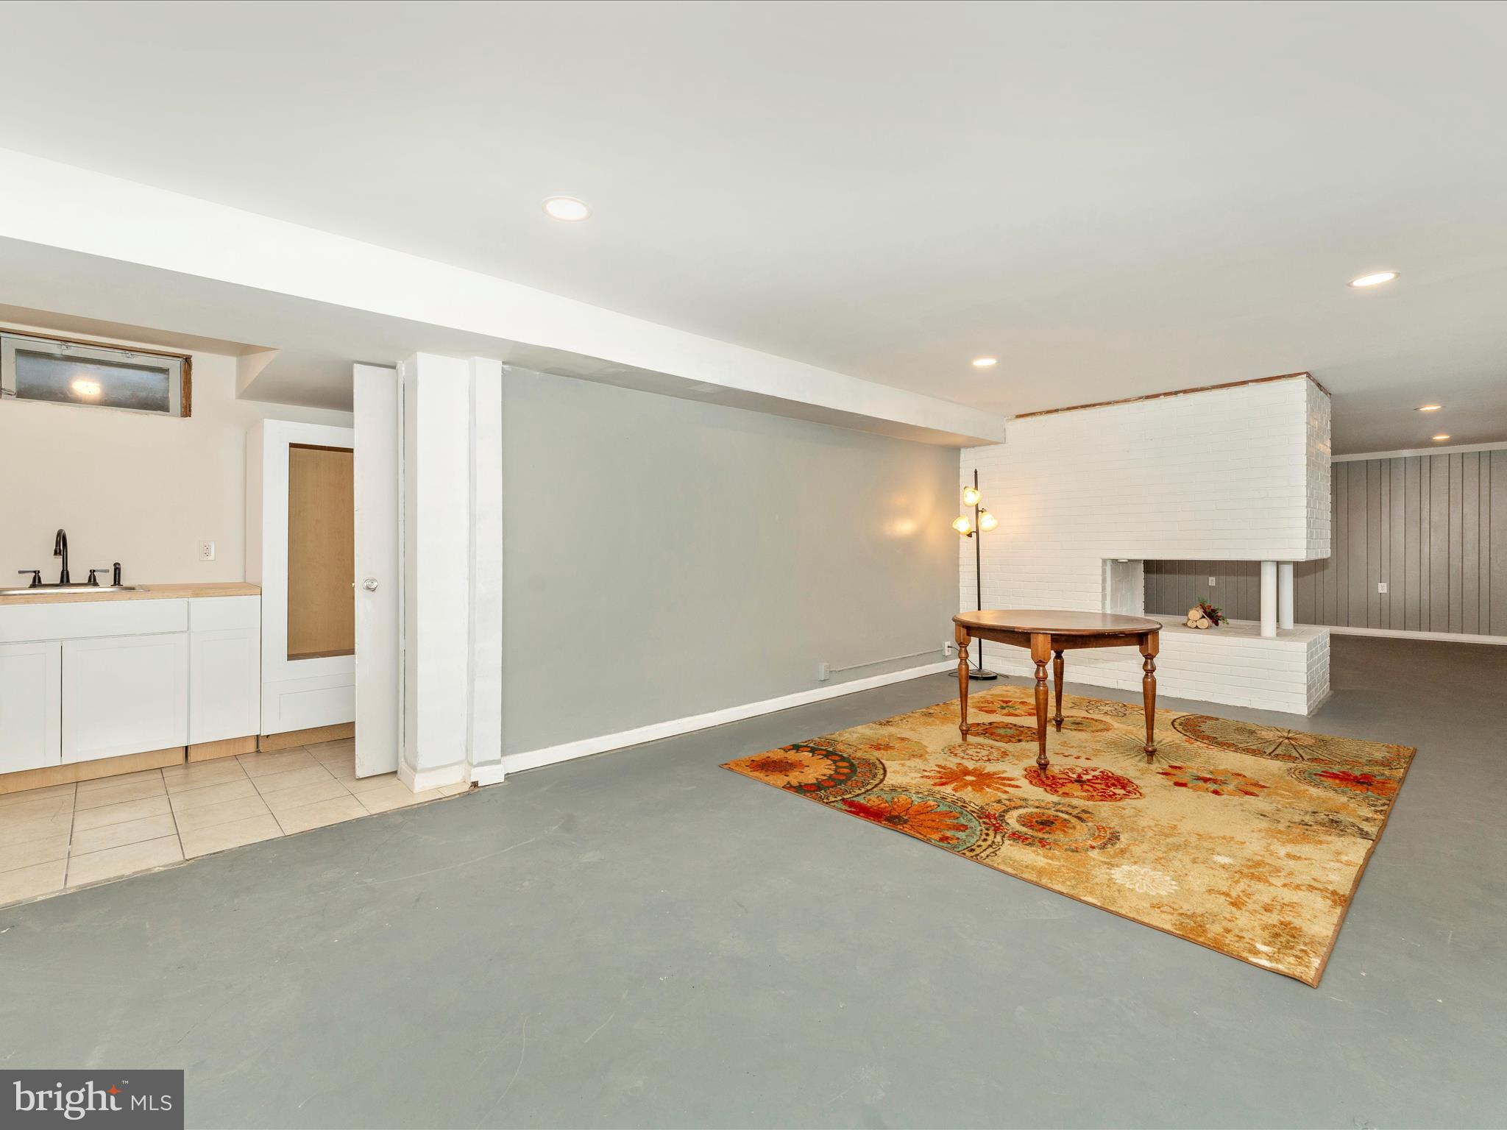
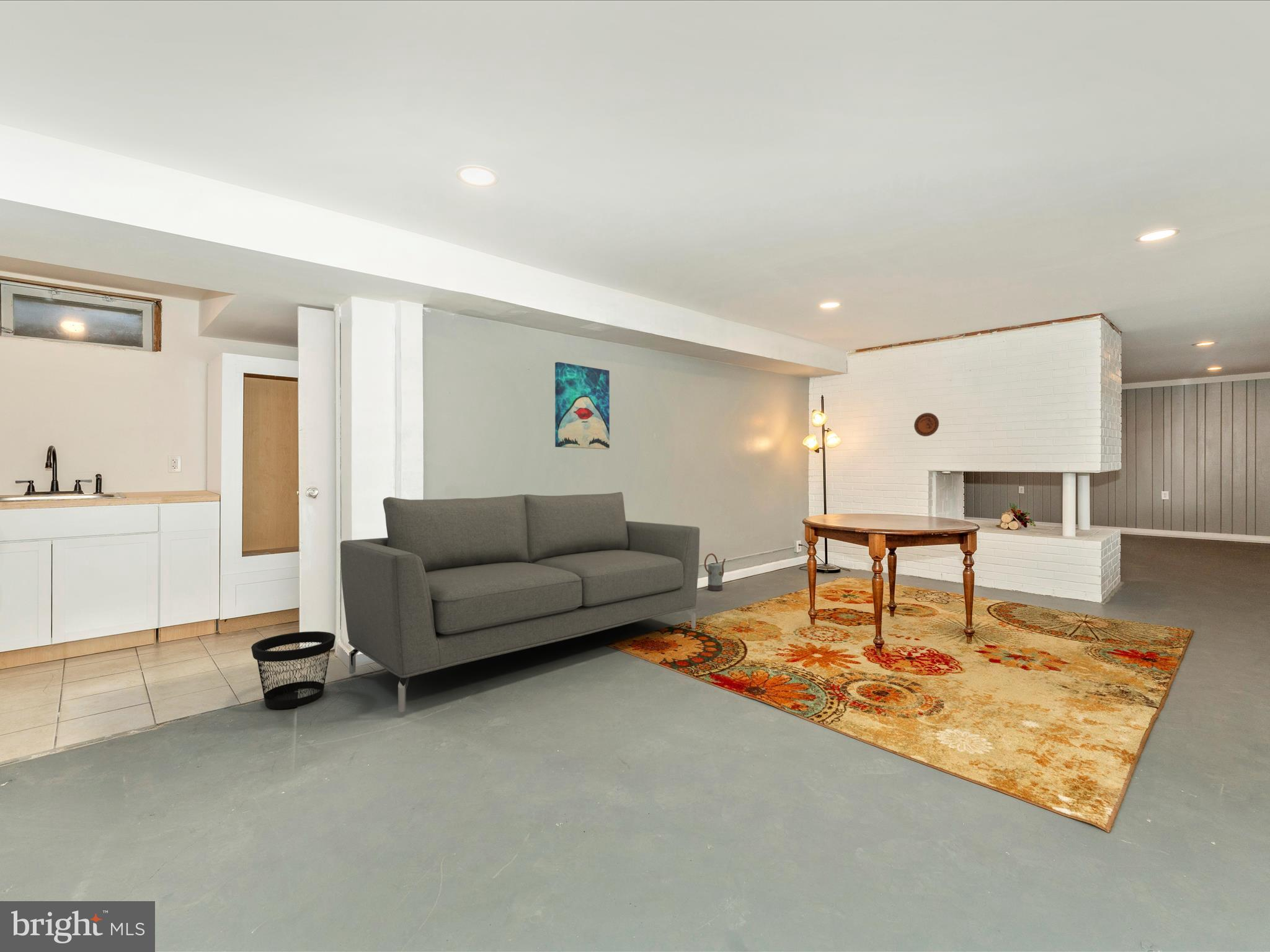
+ sofa [340,491,700,713]
+ wastebasket [251,631,336,710]
+ watering can [704,553,726,591]
+ wall art [554,361,610,450]
+ decorative plate [913,412,939,437]
